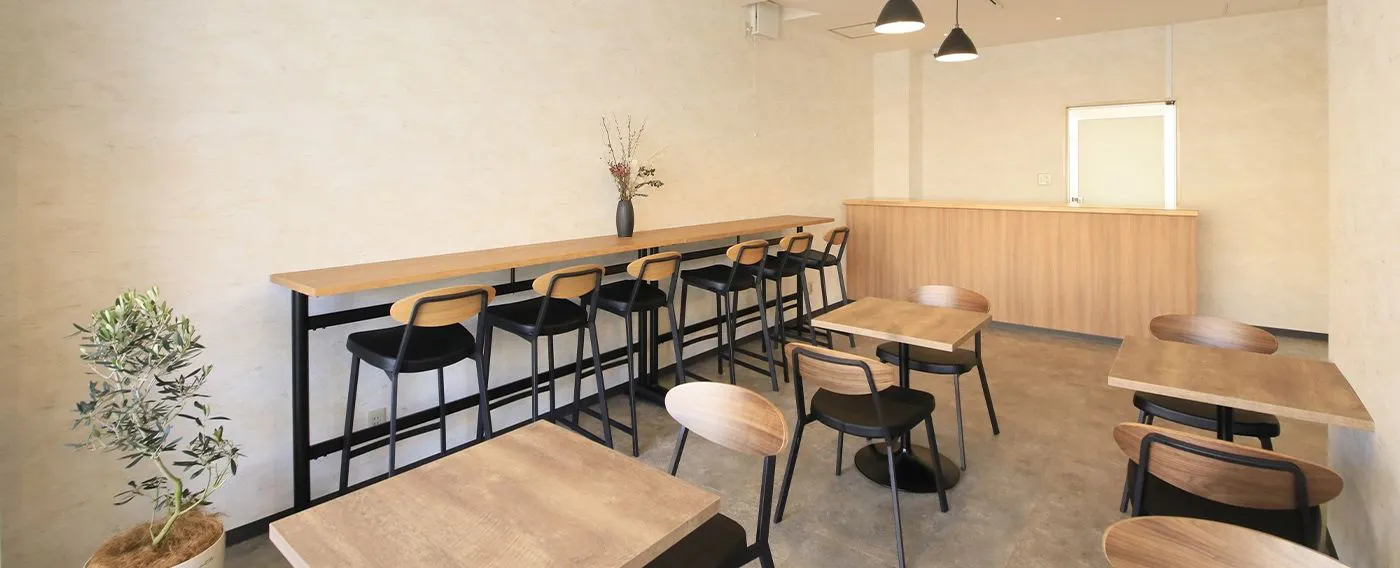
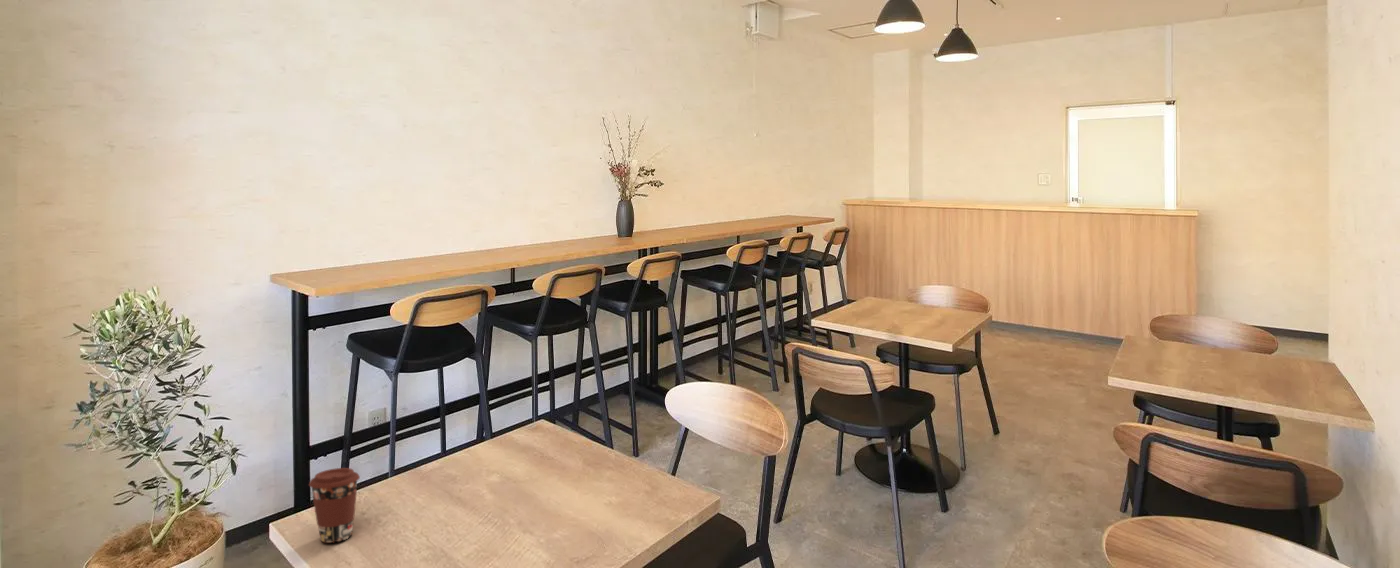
+ coffee cup [308,467,361,544]
